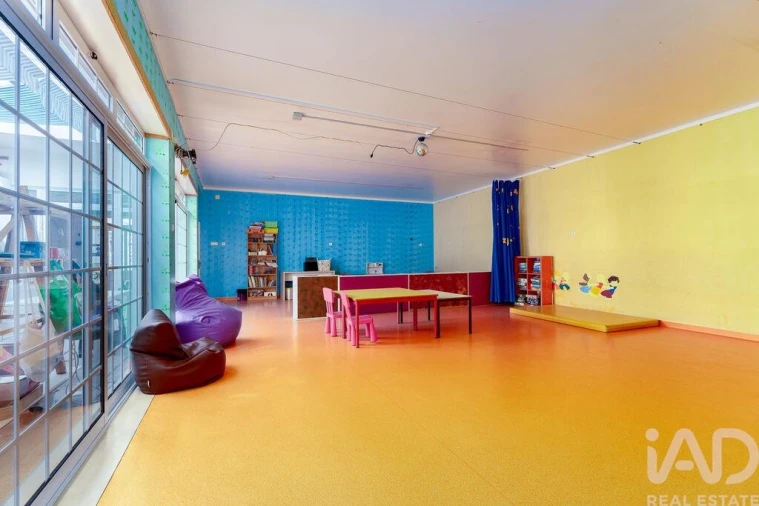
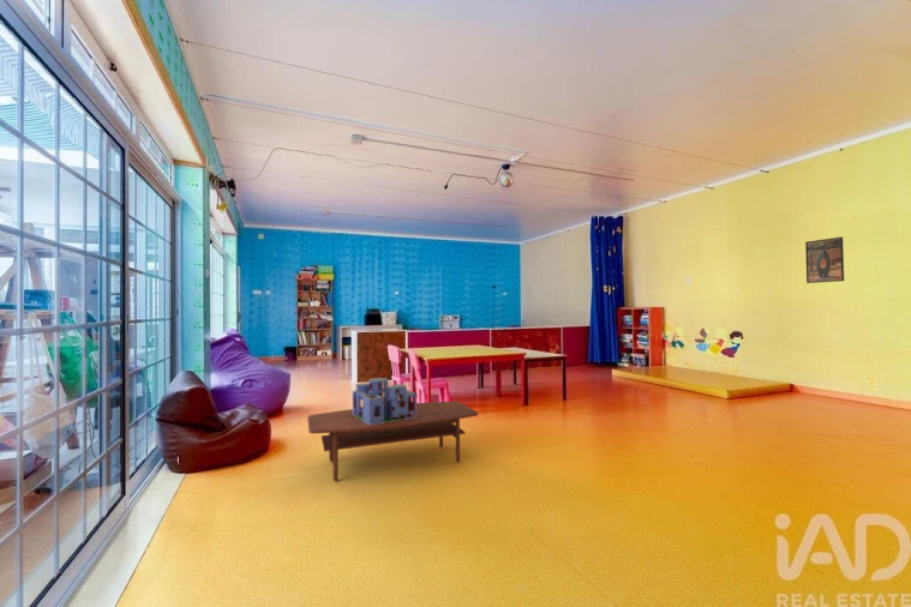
+ coffee table [306,401,480,482]
+ toy castle [352,377,418,425]
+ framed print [804,236,845,284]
